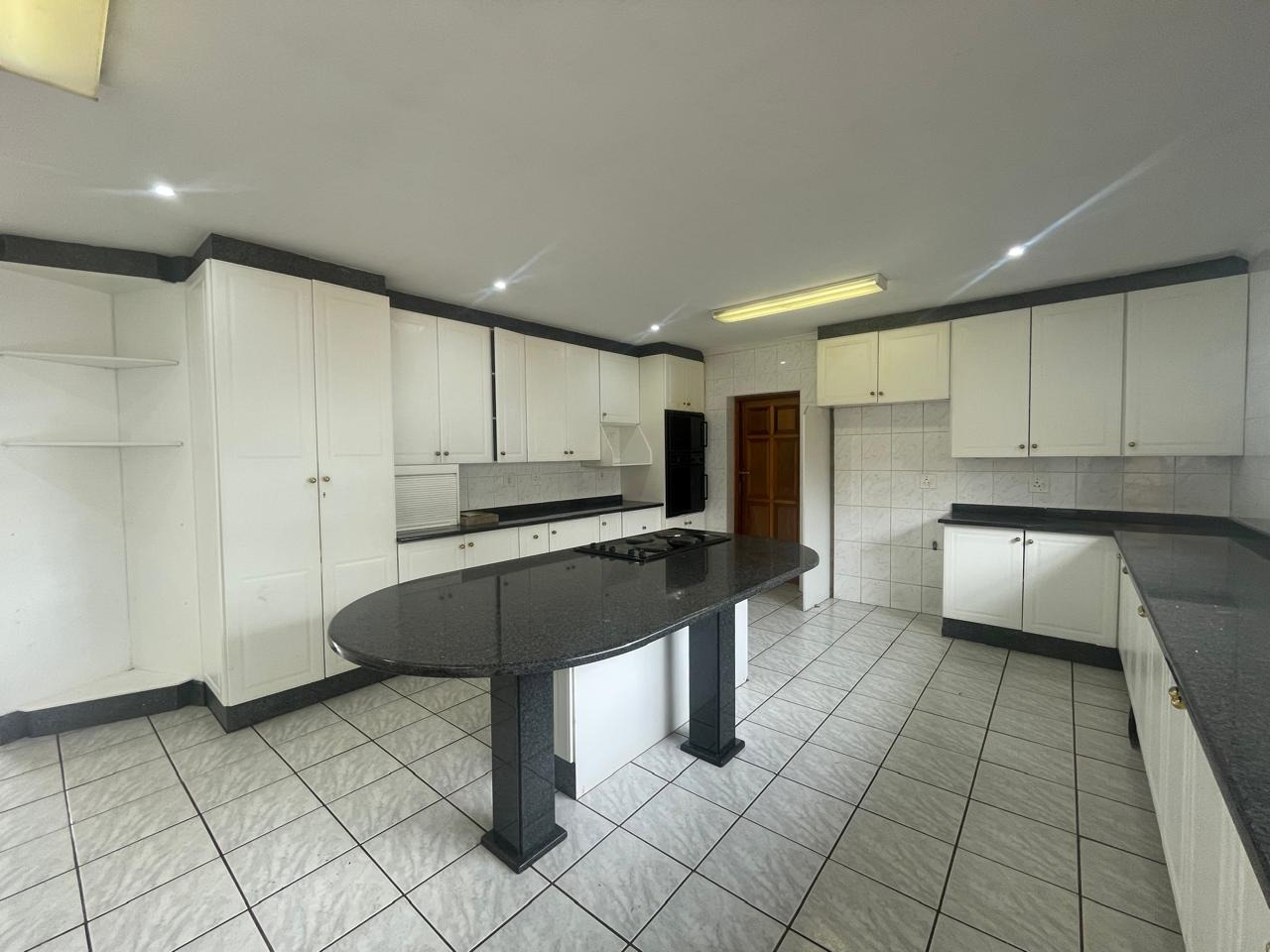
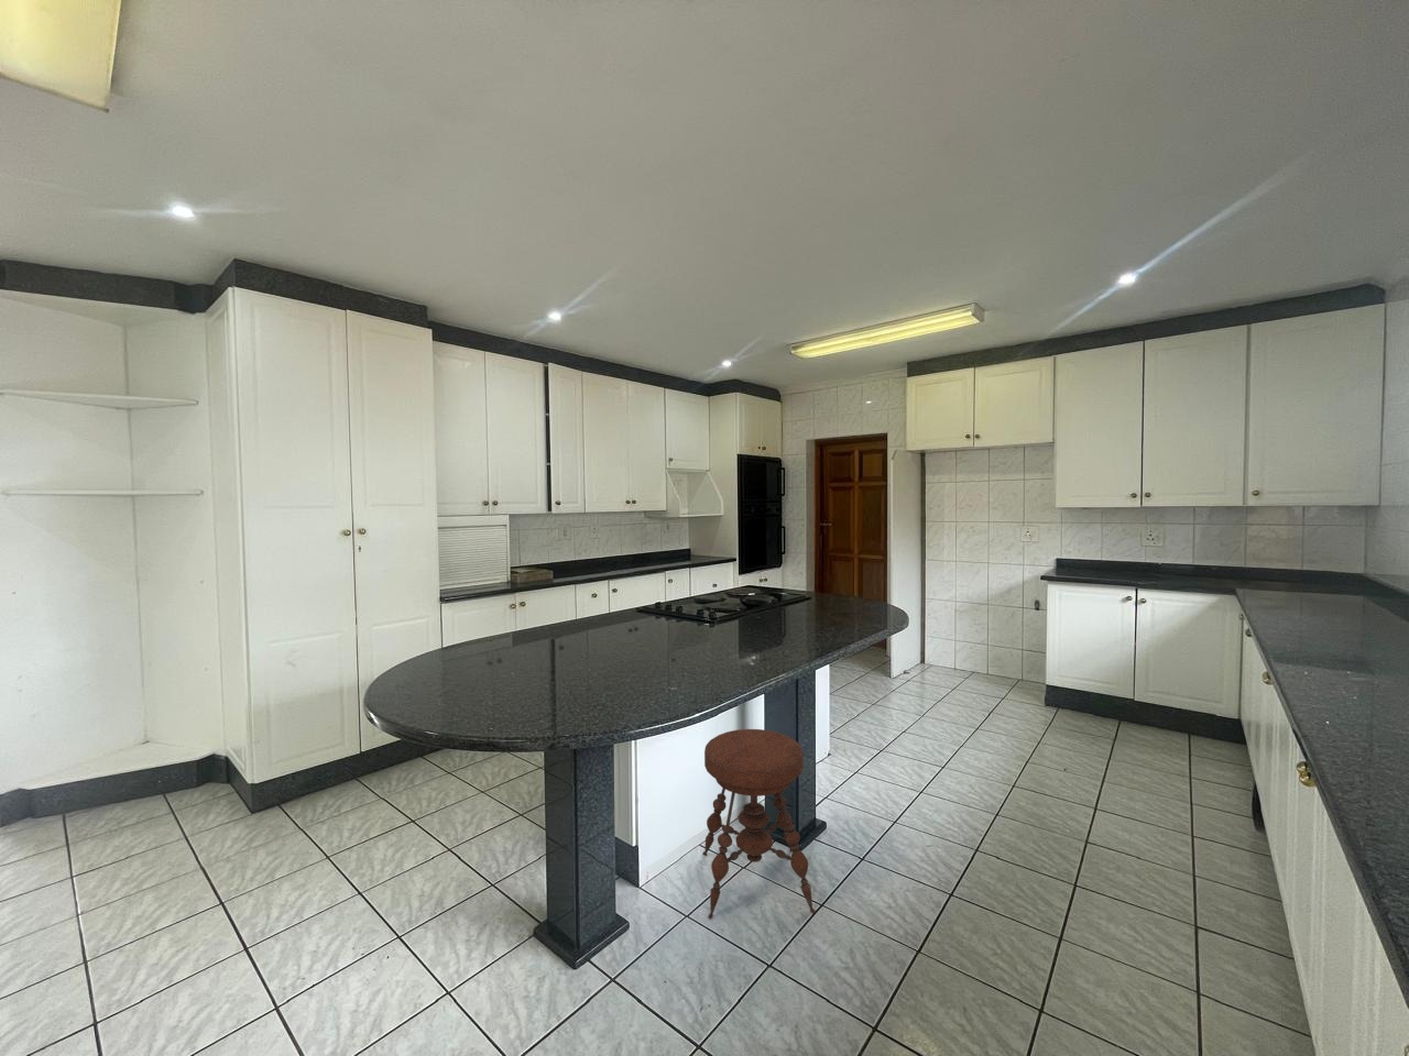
+ stool [701,728,817,920]
